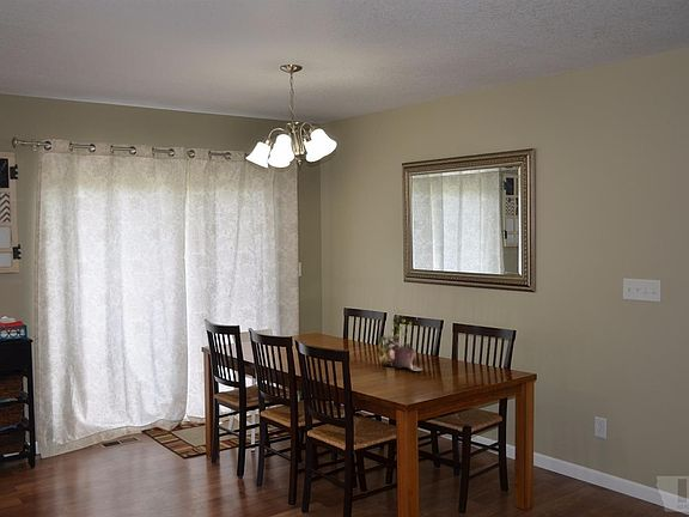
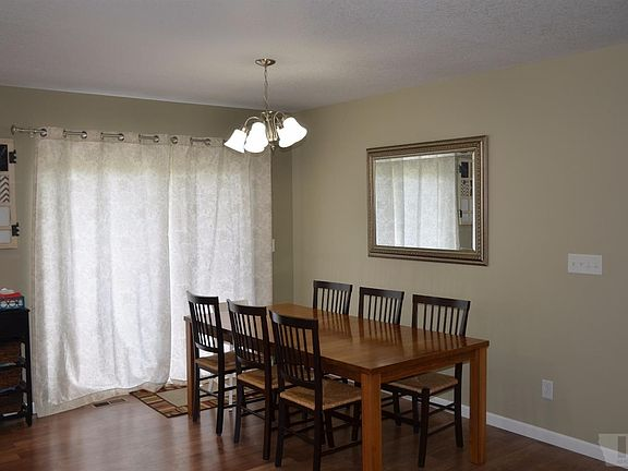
- plant pot [374,303,423,372]
